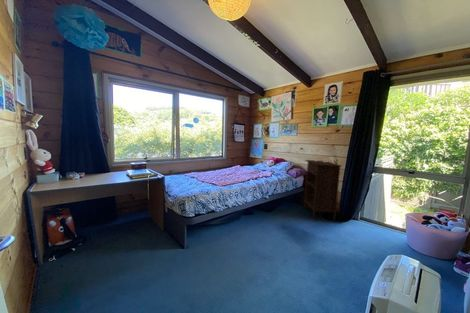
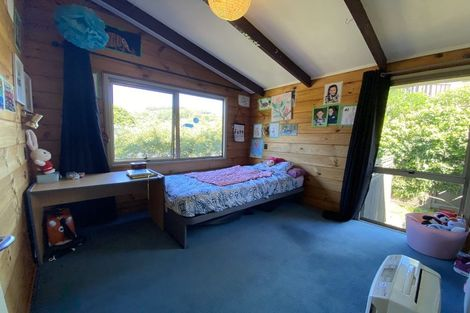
- nightstand [303,159,342,222]
